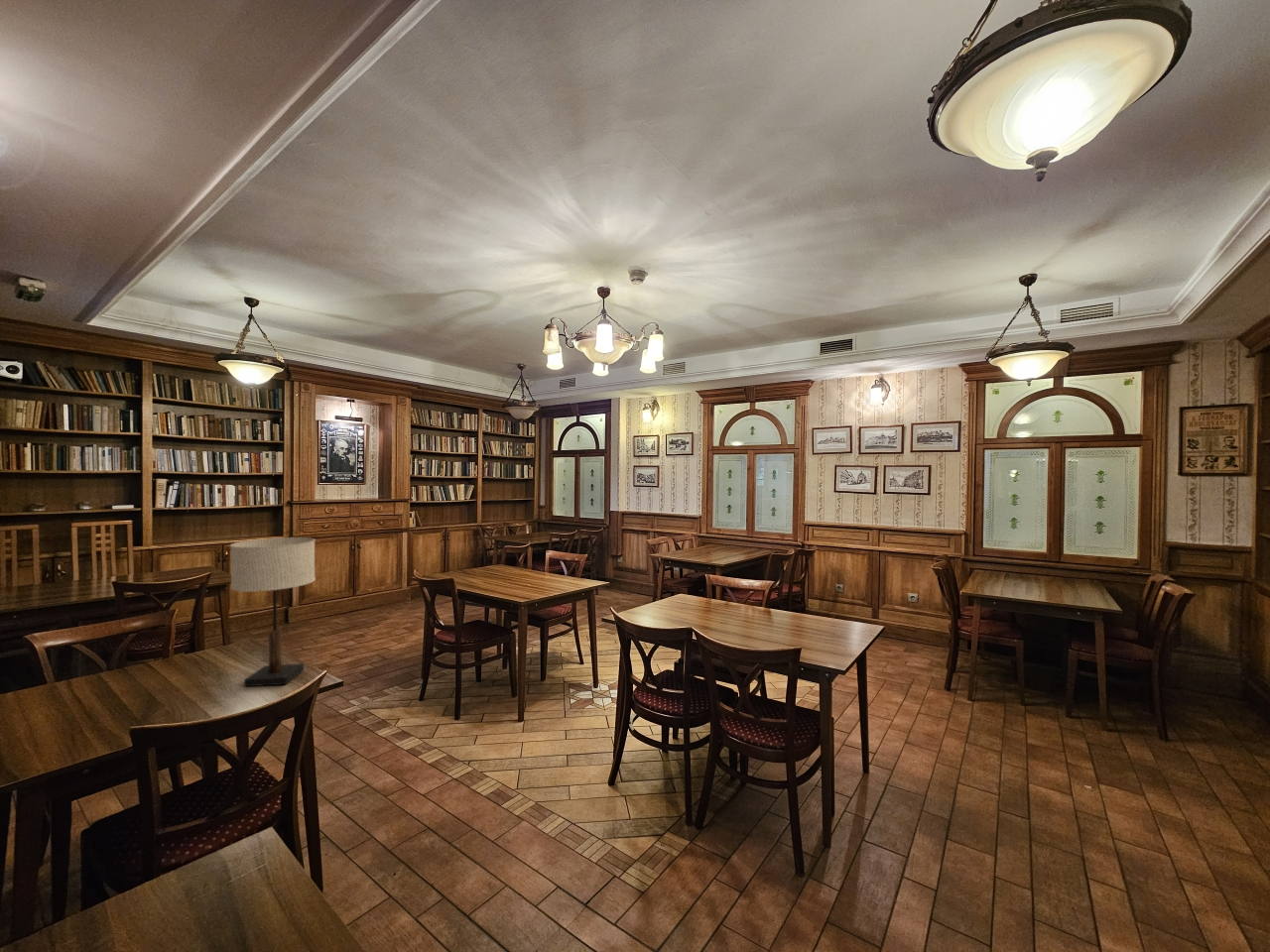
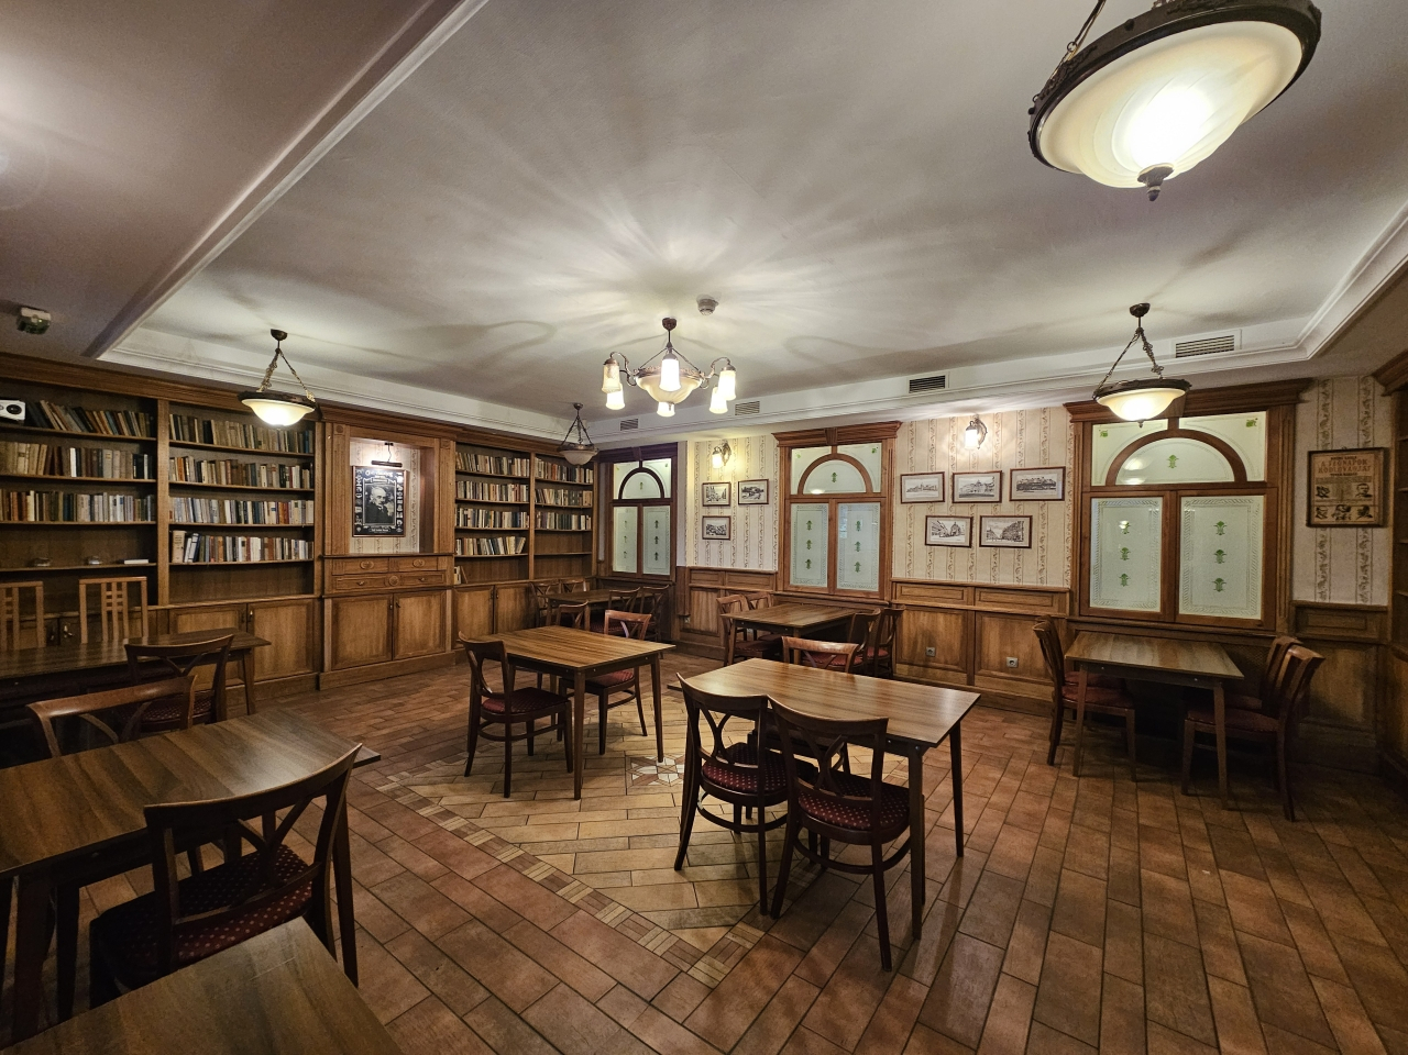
- table lamp [229,536,317,687]
